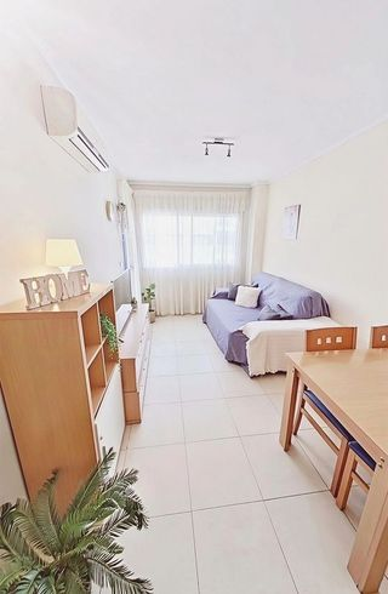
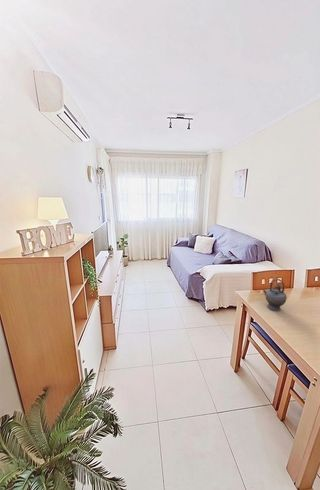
+ teapot [261,278,288,312]
